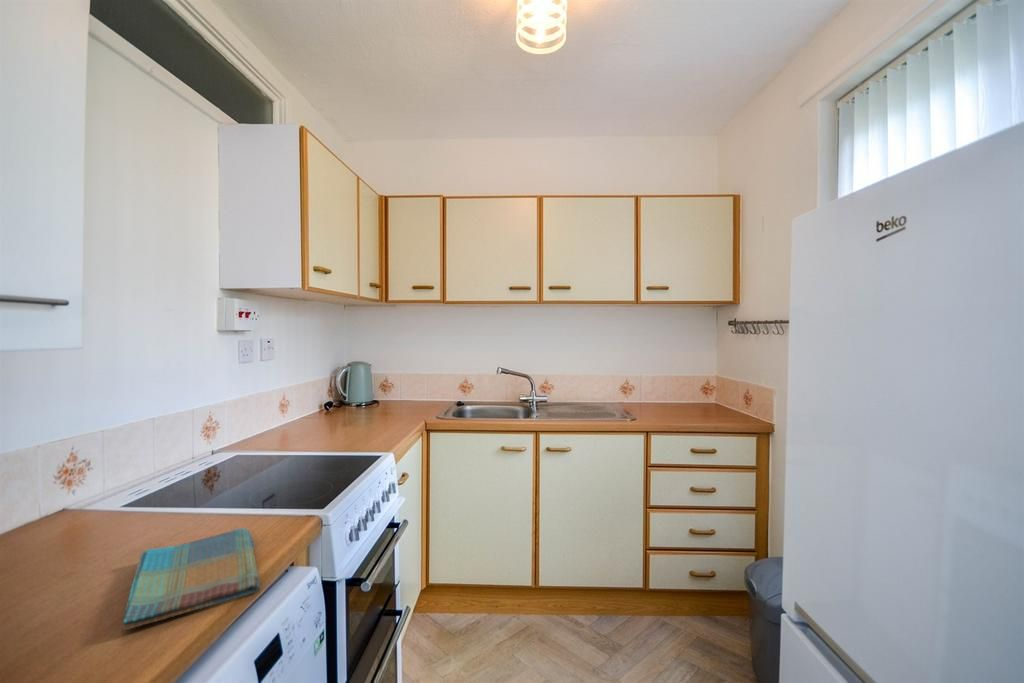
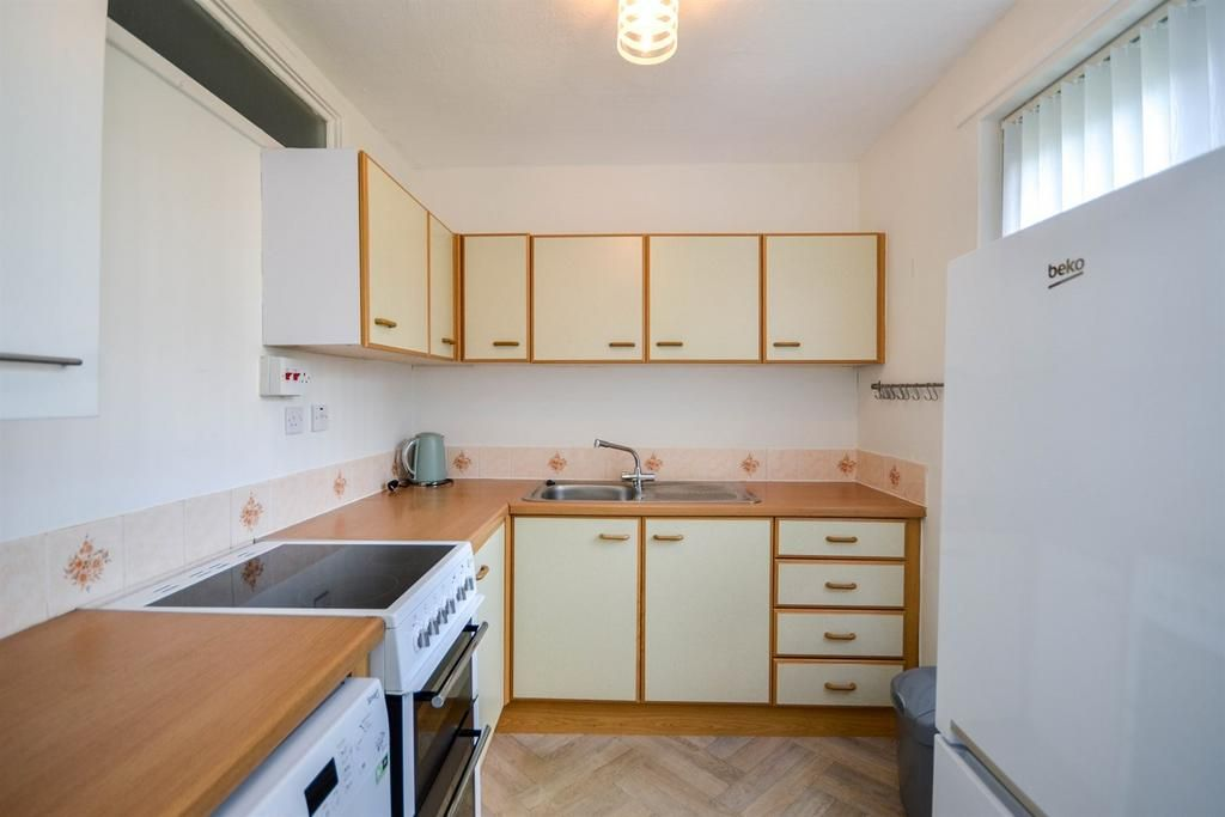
- dish towel [122,527,261,632]
